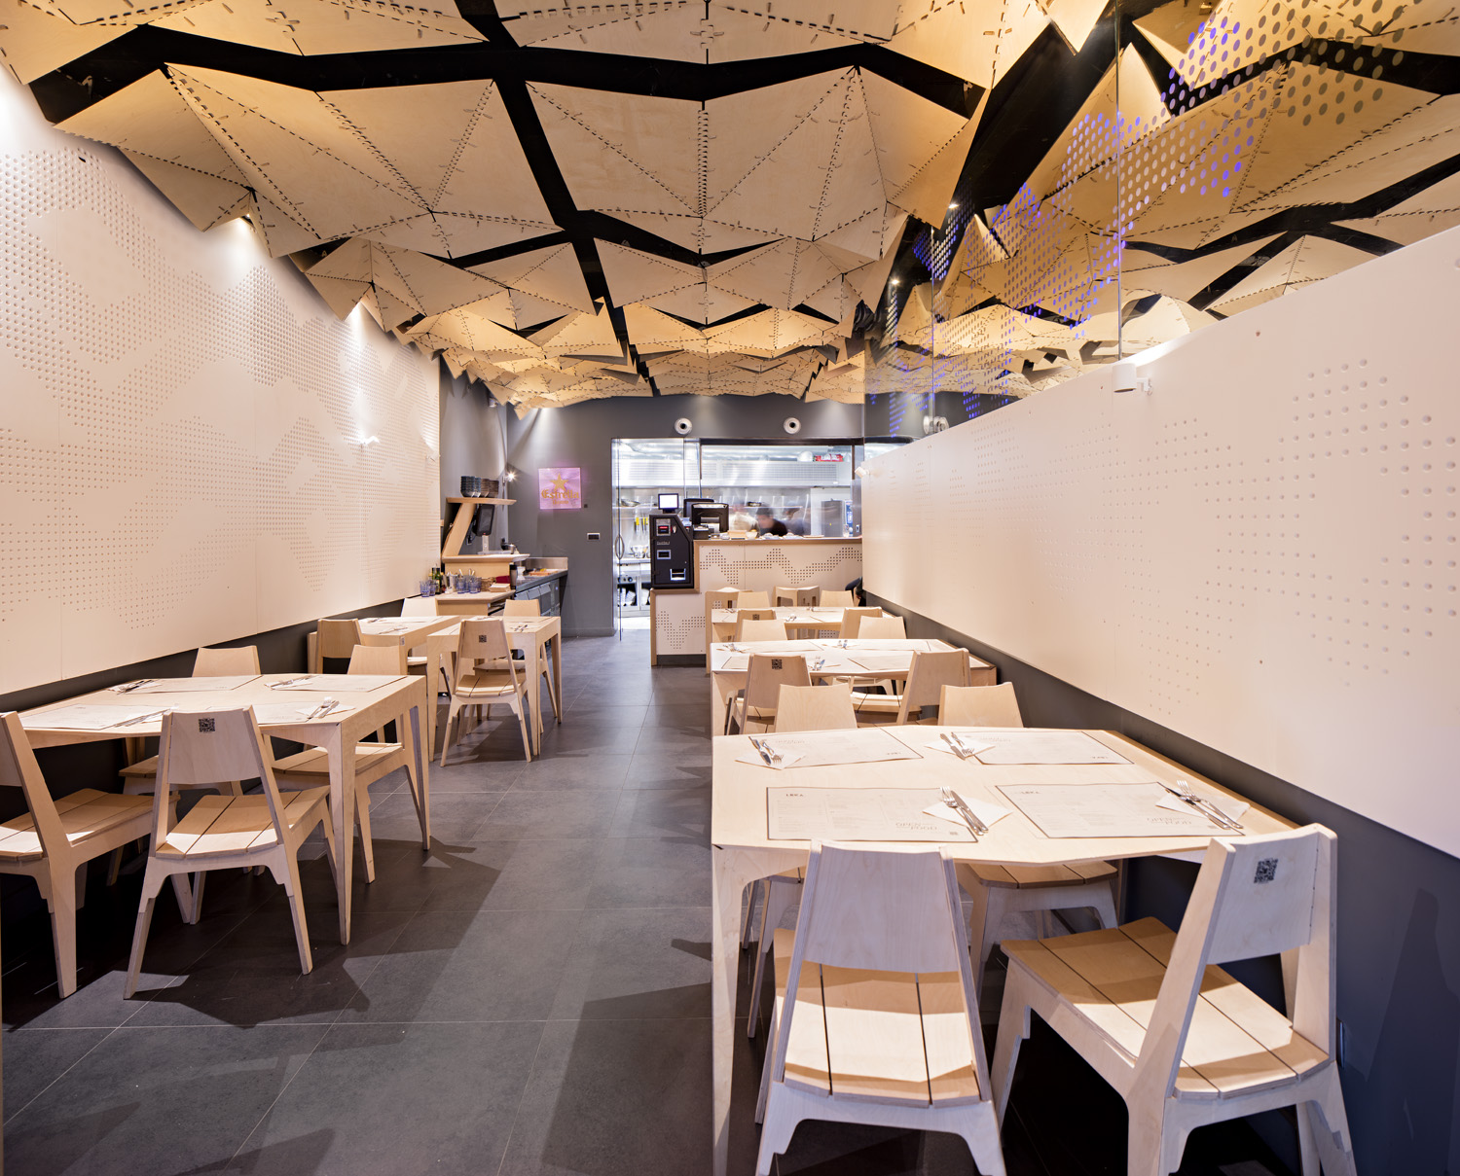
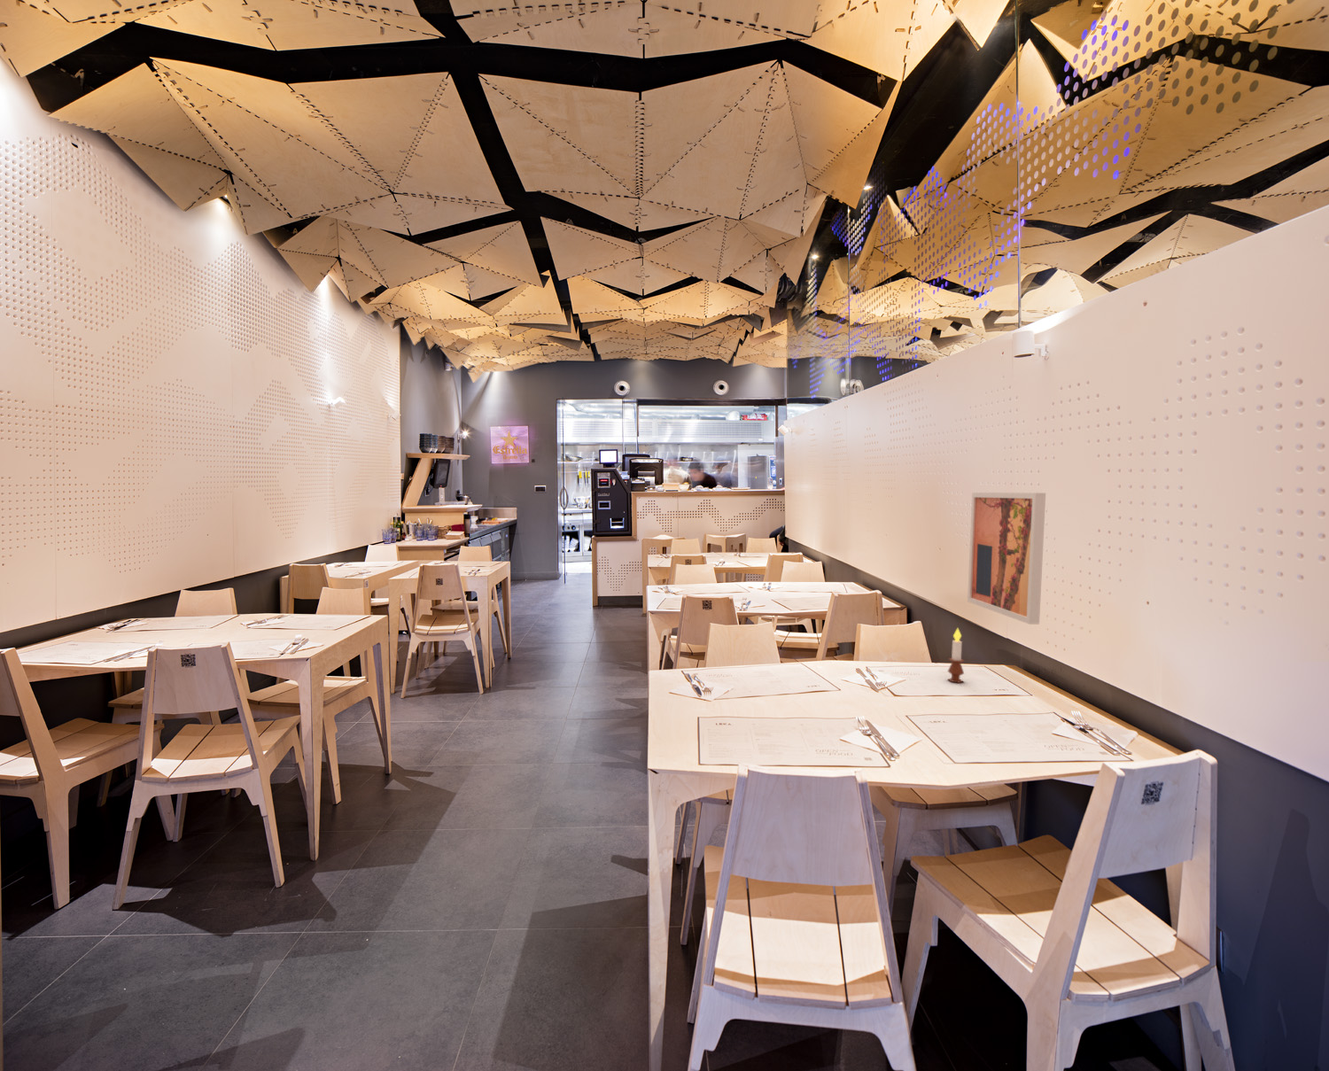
+ wall art [966,492,1046,625]
+ candle [948,627,965,684]
